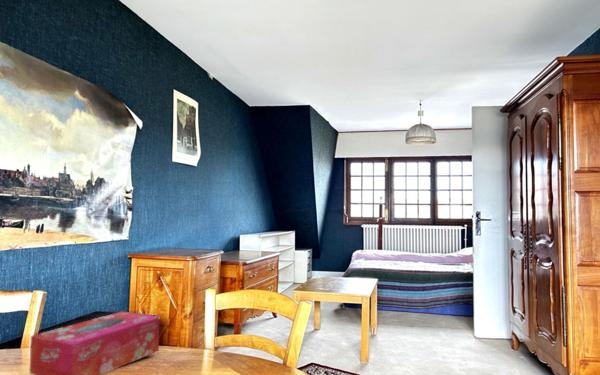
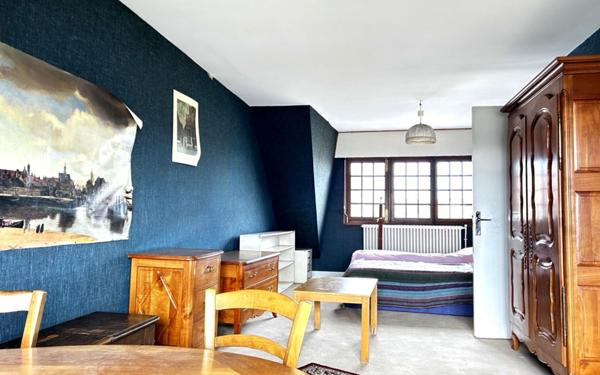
- tissue box [28,310,161,375]
